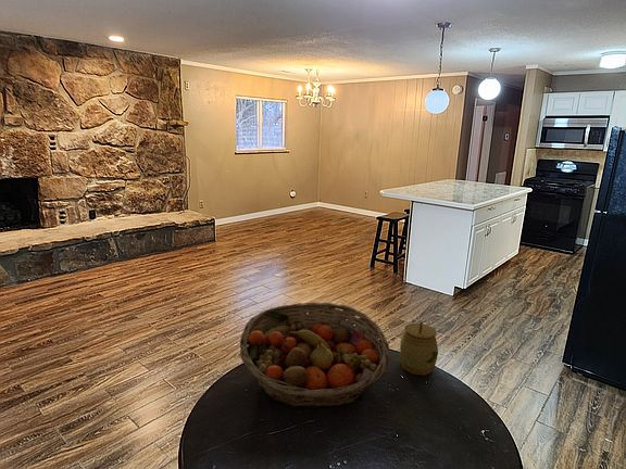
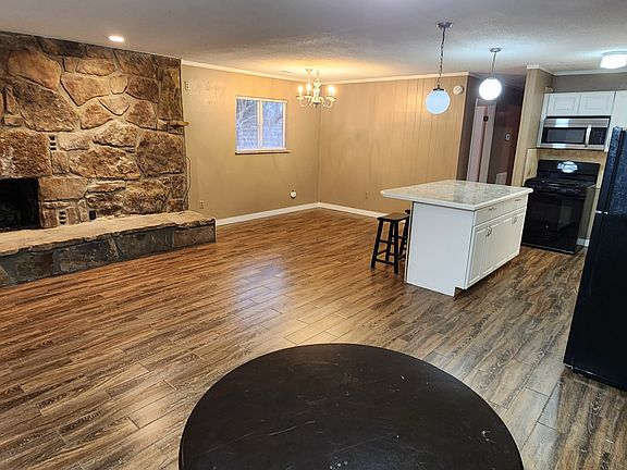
- jar [399,320,439,377]
- fruit basket [239,301,391,409]
